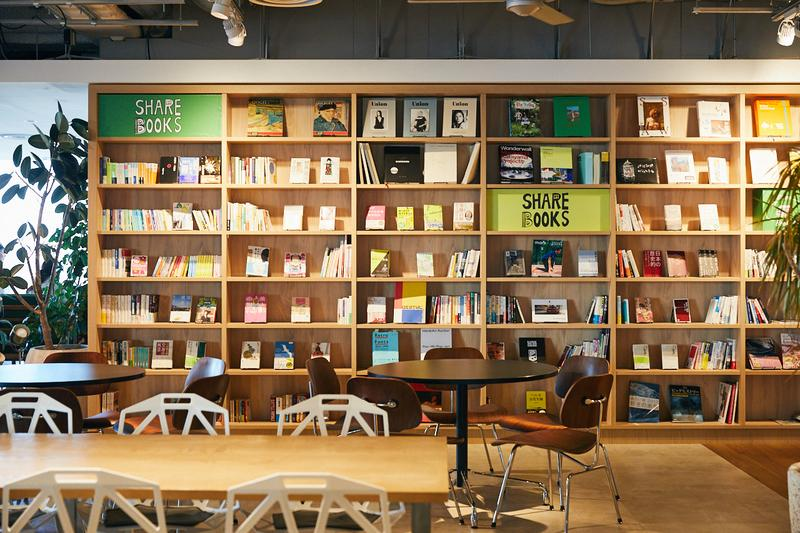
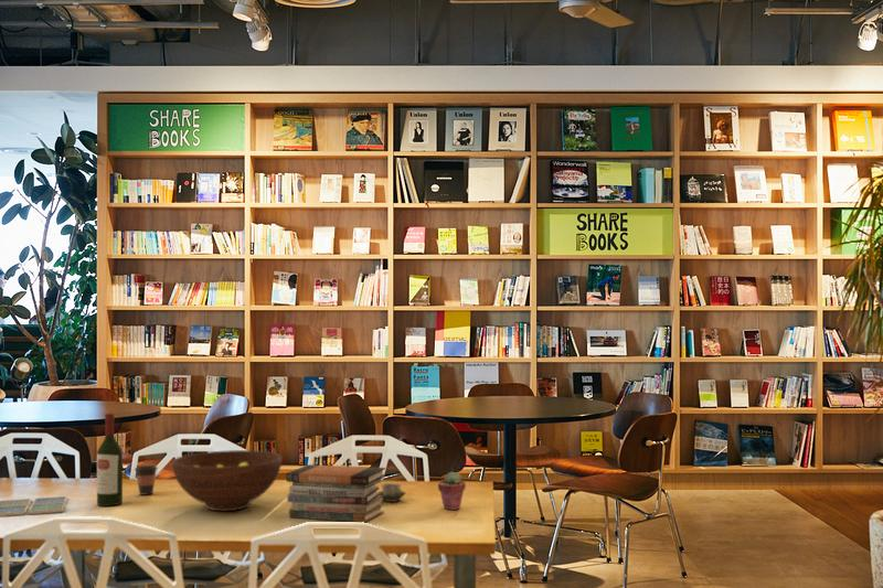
+ drink coaster [0,495,68,517]
+ fruit bowl [171,449,283,512]
+ coffee cup [134,462,159,496]
+ wine bottle [96,413,124,507]
+ book stack [286,463,386,524]
+ cup [376,482,407,503]
+ potted succulent [437,471,467,511]
